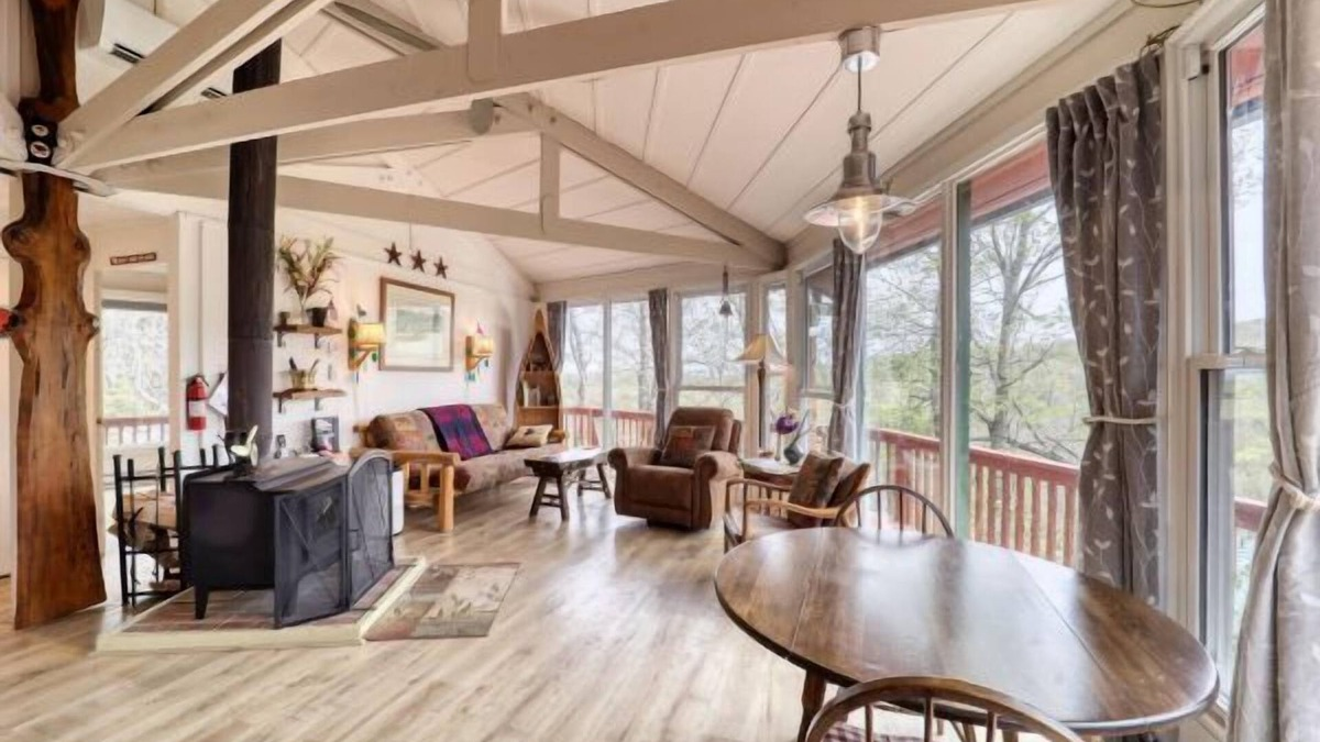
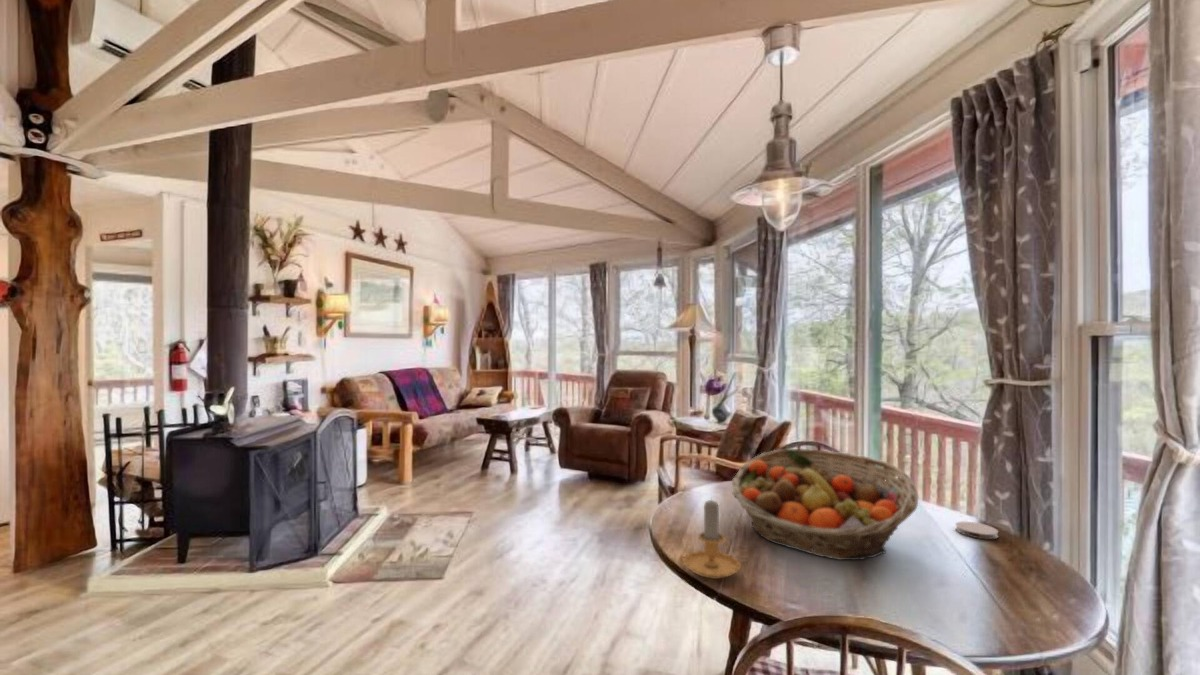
+ candle [682,497,742,580]
+ fruit basket [731,447,919,561]
+ coaster [955,521,999,540]
